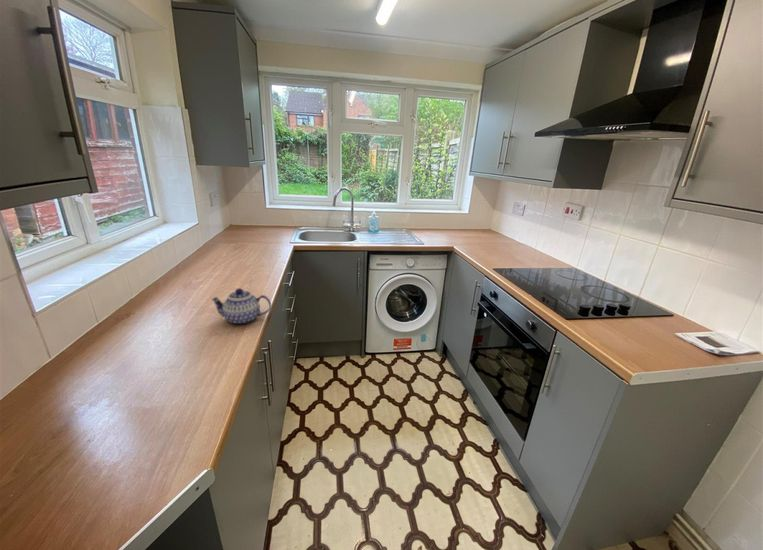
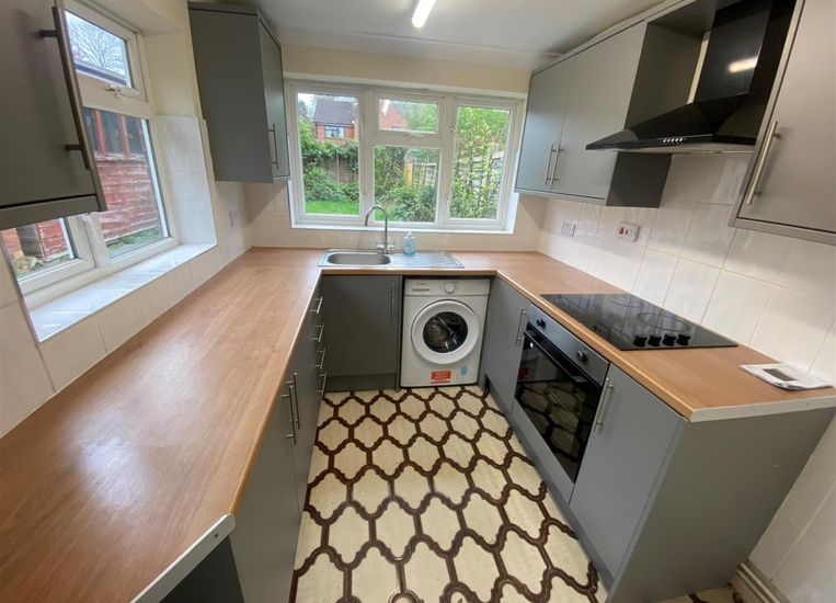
- teapot [211,287,272,325]
